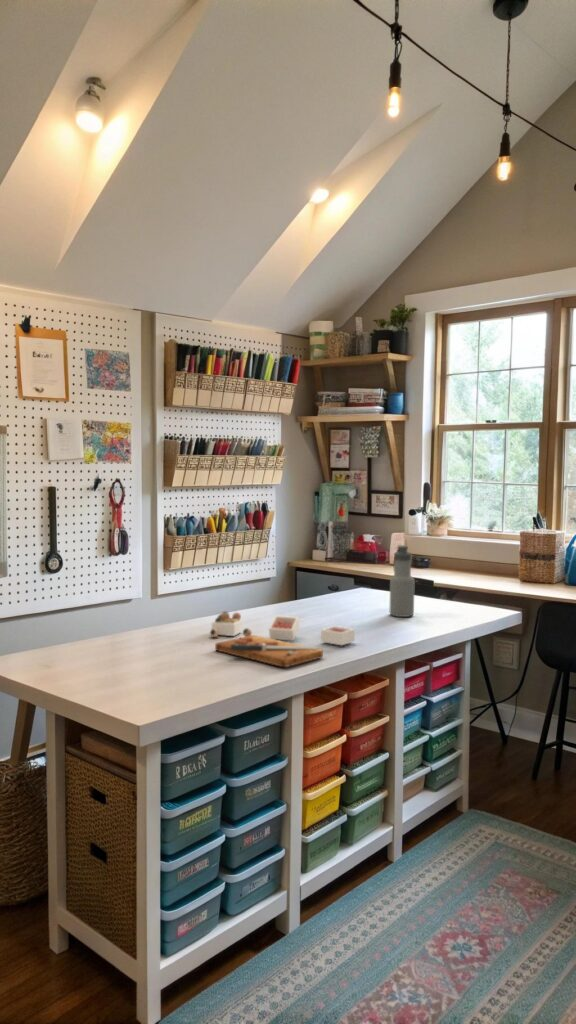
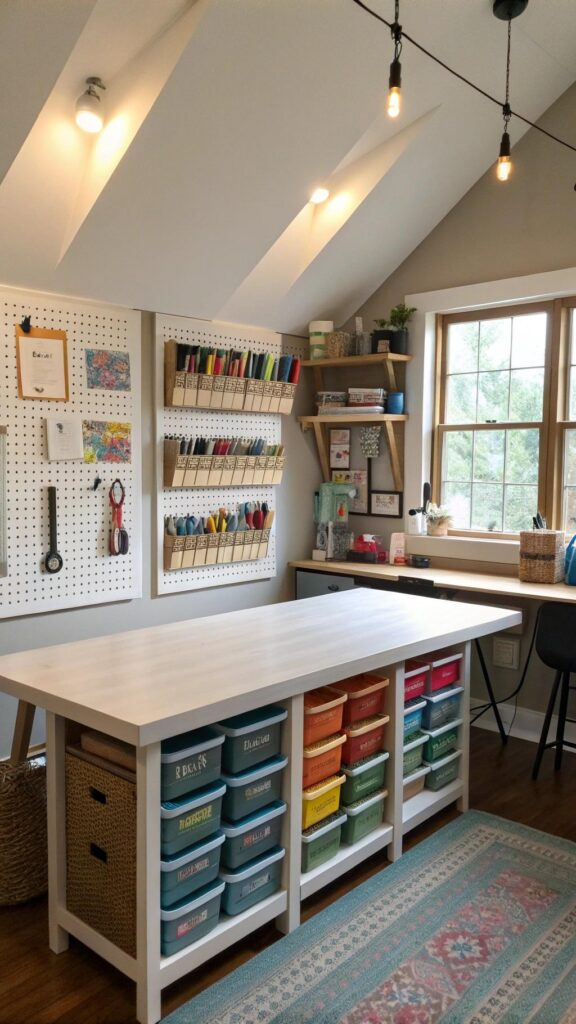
- water bottle [388,544,416,618]
- cutting board [209,610,356,668]
